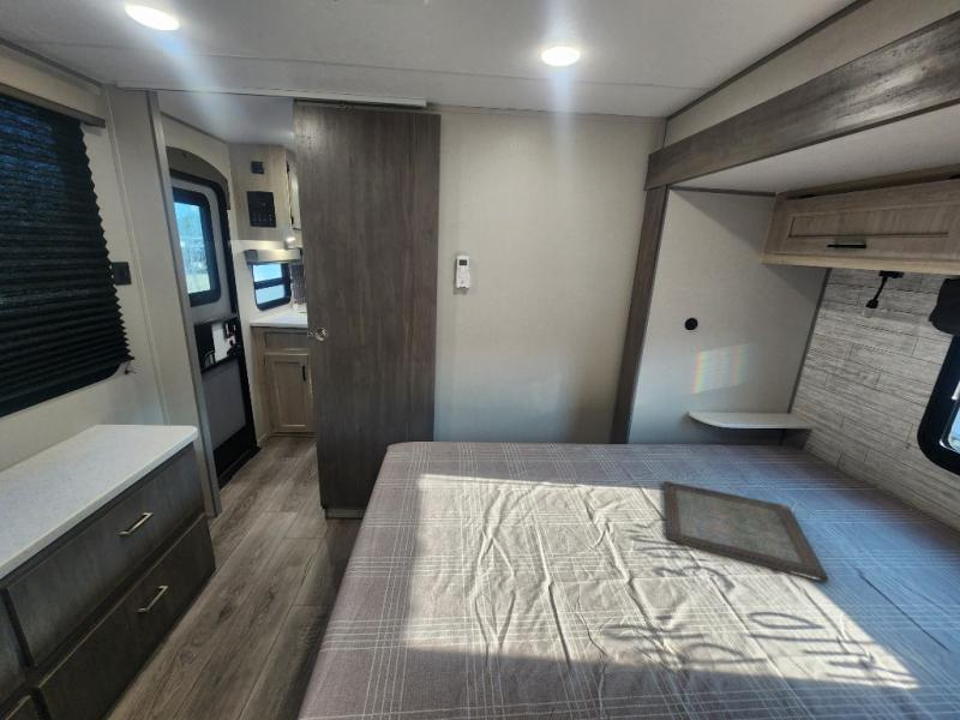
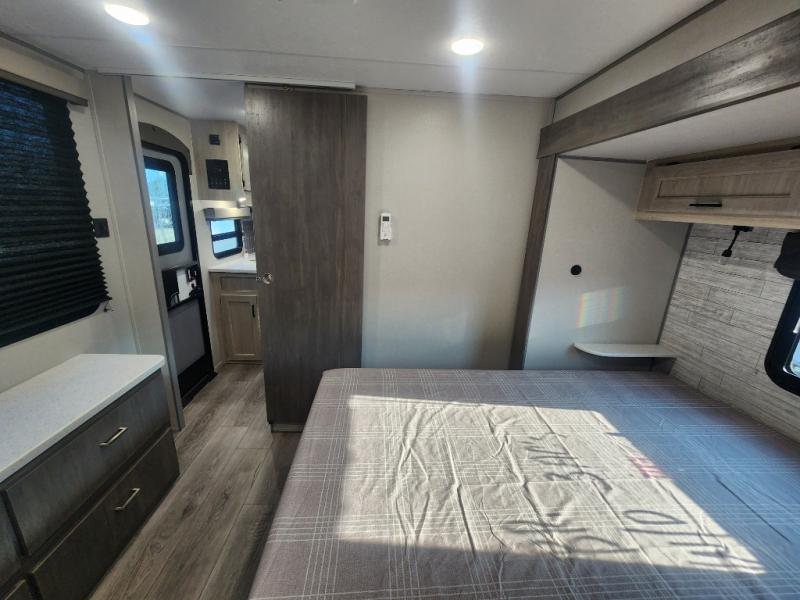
- serving tray [662,480,830,584]
